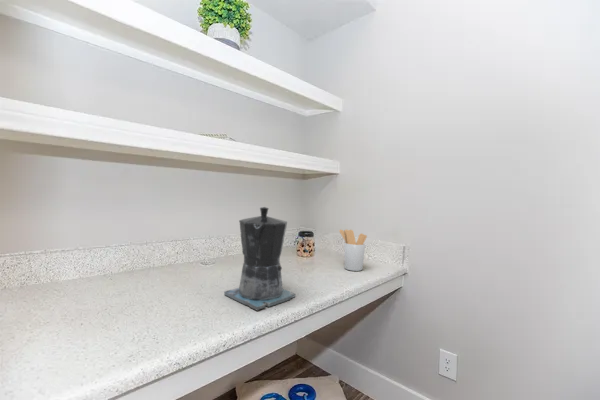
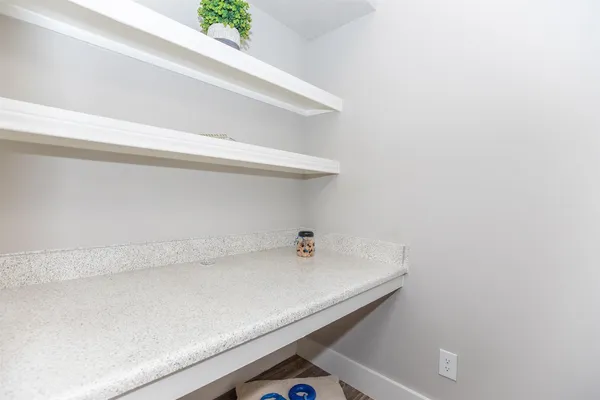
- utensil holder [338,229,368,272]
- coffee maker [223,206,296,312]
